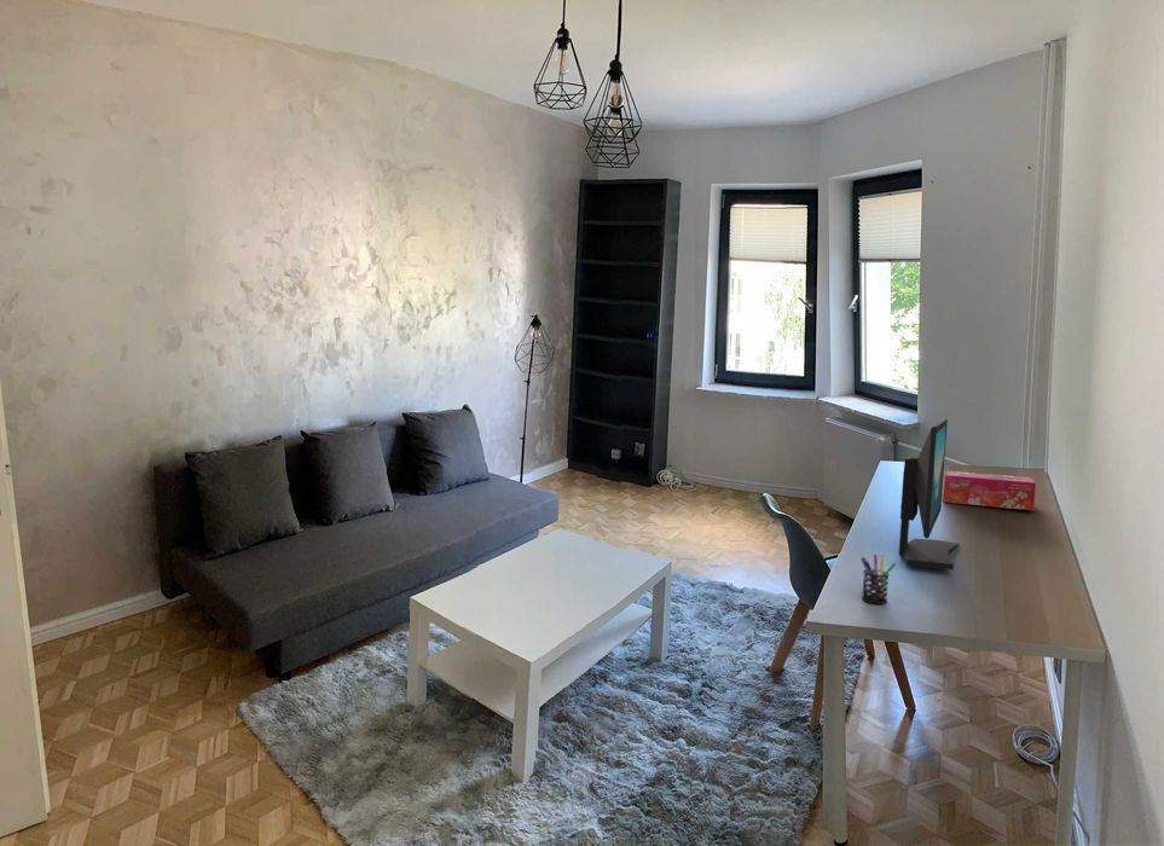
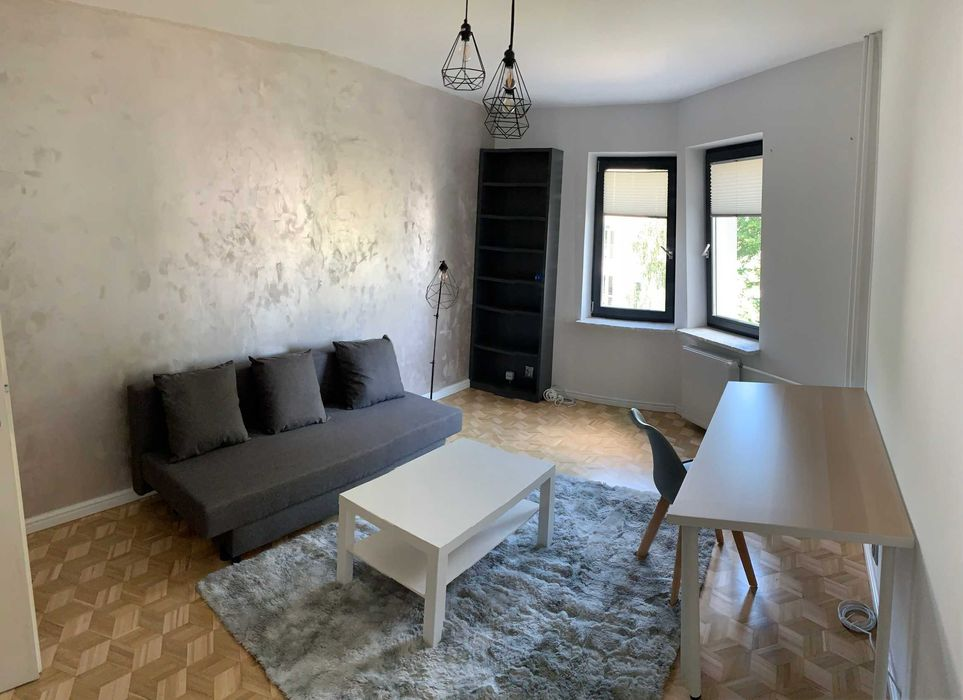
- pen holder [859,554,897,605]
- tissue box [942,470,1037,511]
- computer monitor [898,418,960,570]
